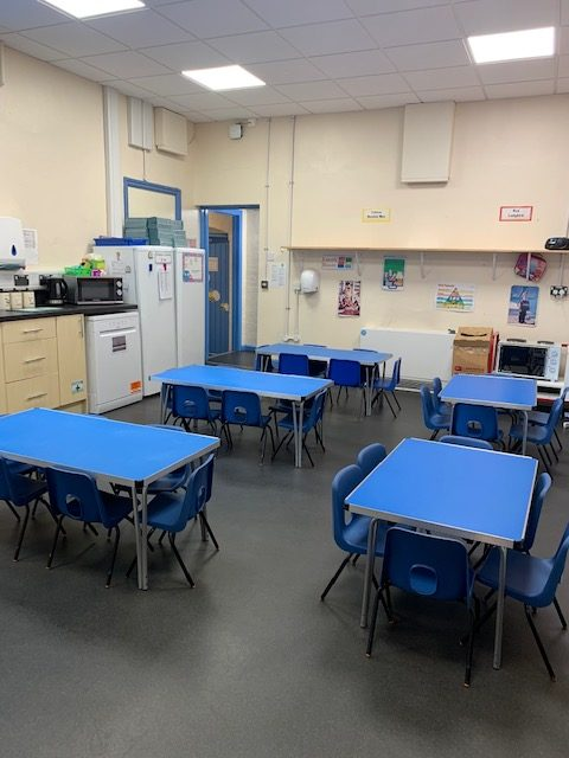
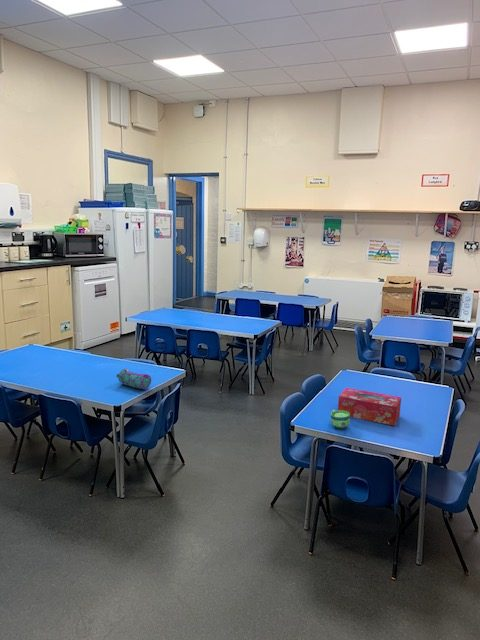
+ pencil case [116,367,152,390]
+ tissue box [337,387,402,427]
+ cup [330,409,351,429]
